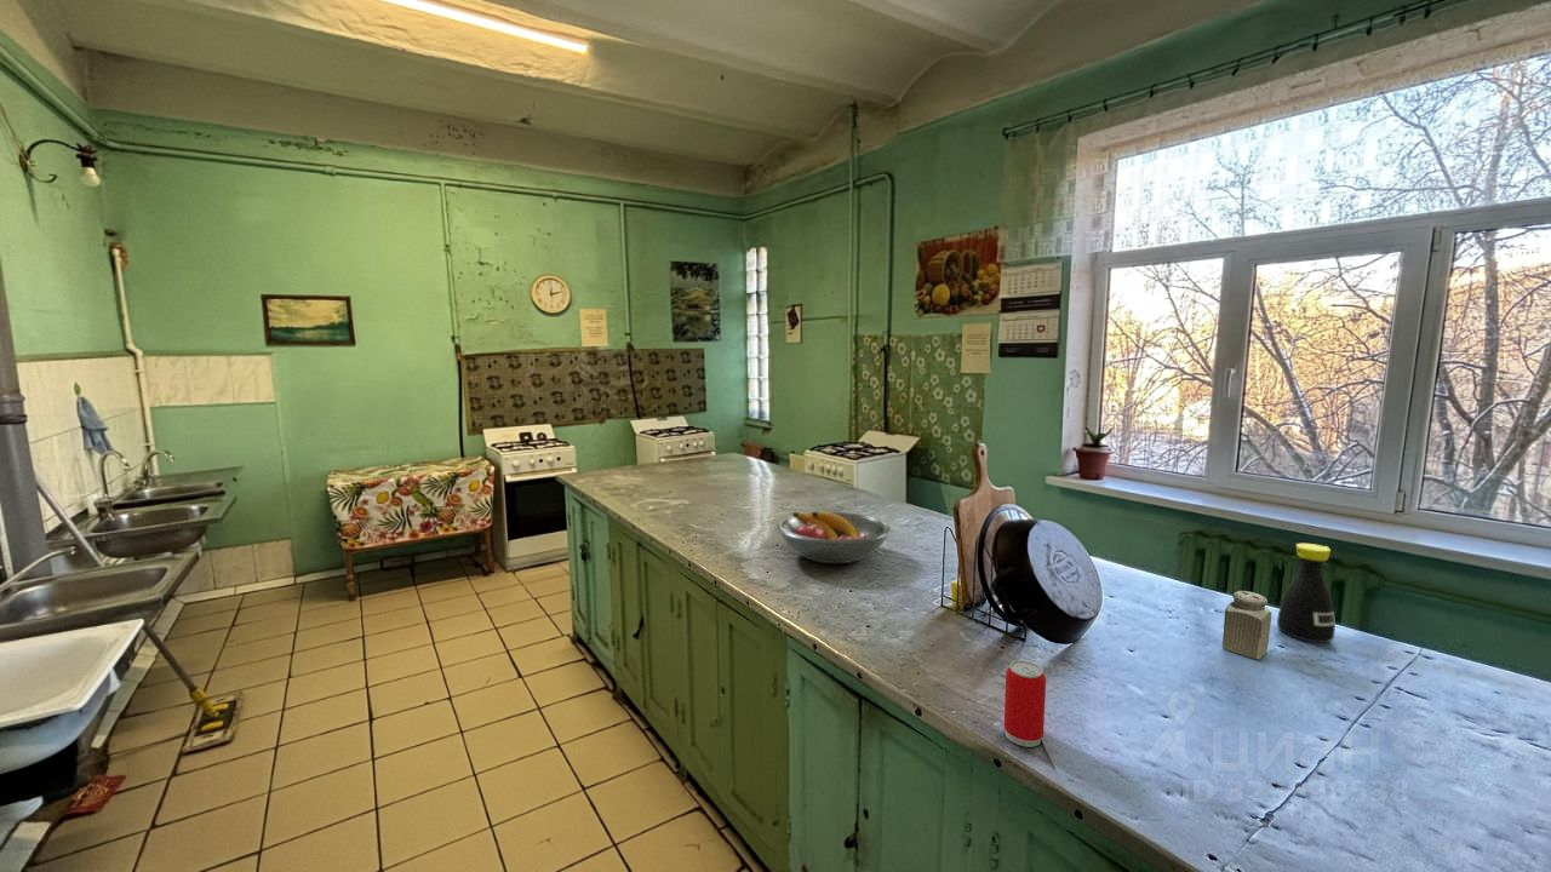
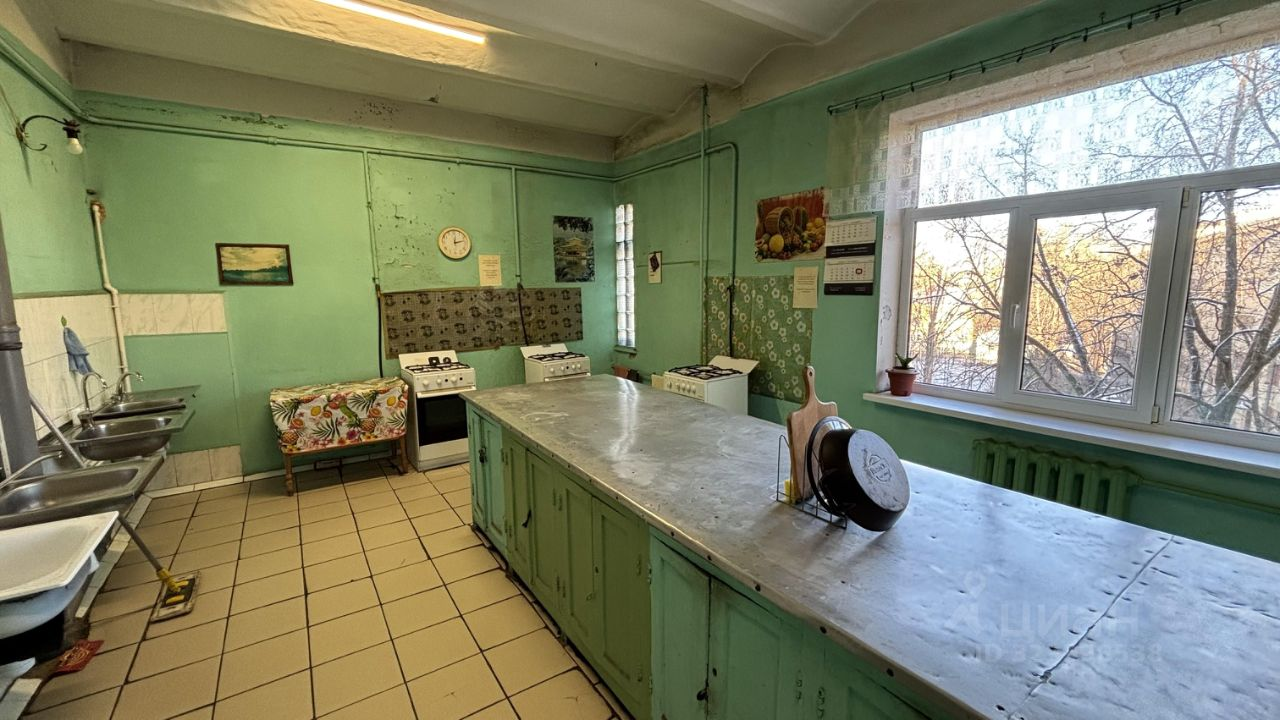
- fruit bowl [776,510,892,564]
- beverage can [1003,660,1047,748]
- bottle [1276,543,1337,643]
- salt shaker [1221,590,1272,660]
